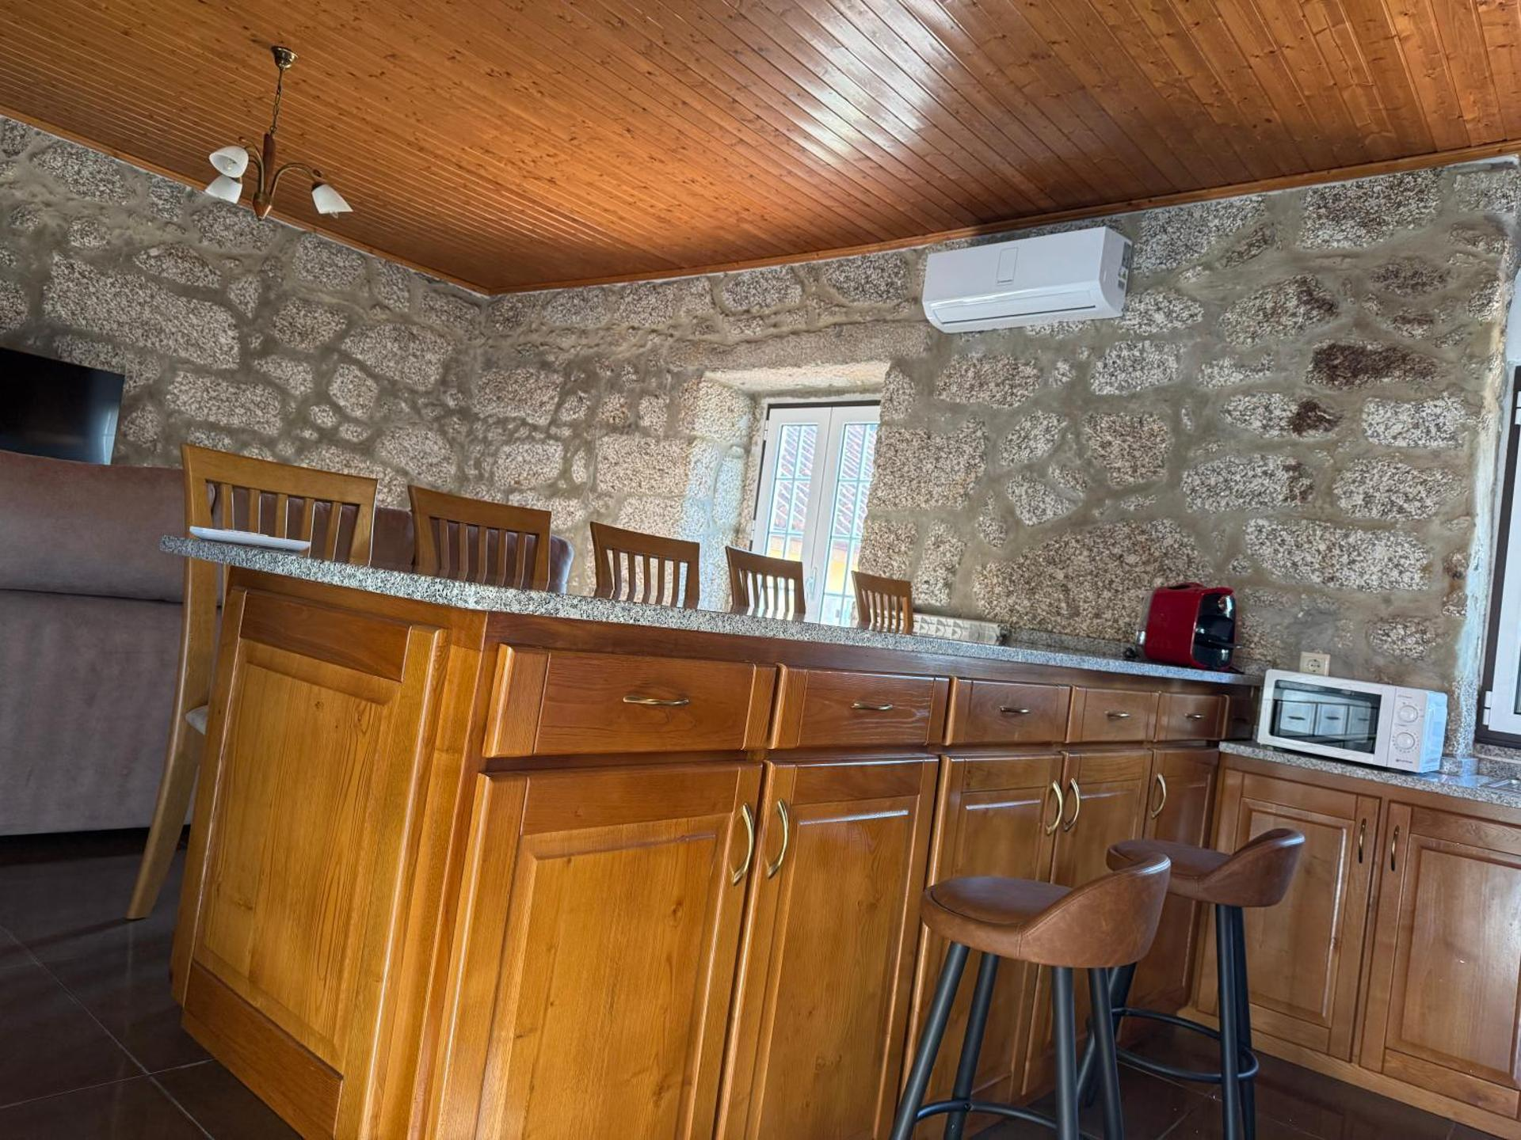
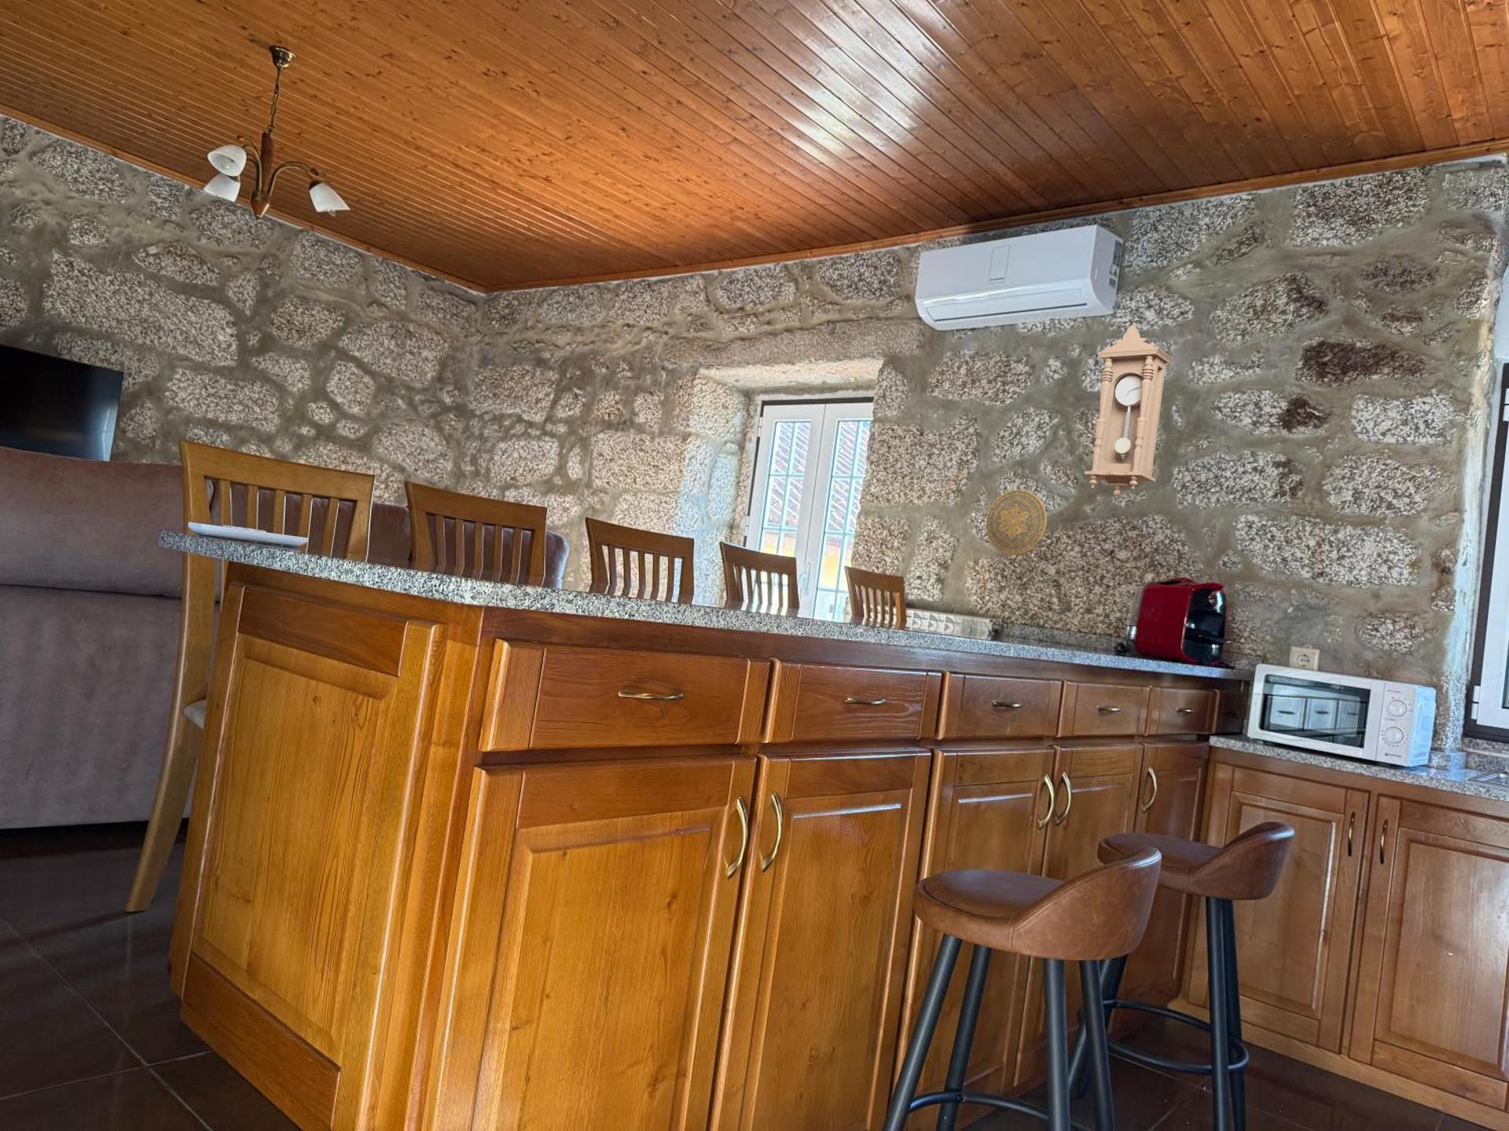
+ pendulum clock [1084,324,1174,499]
+ decorative plate [985,489,1048,556]
